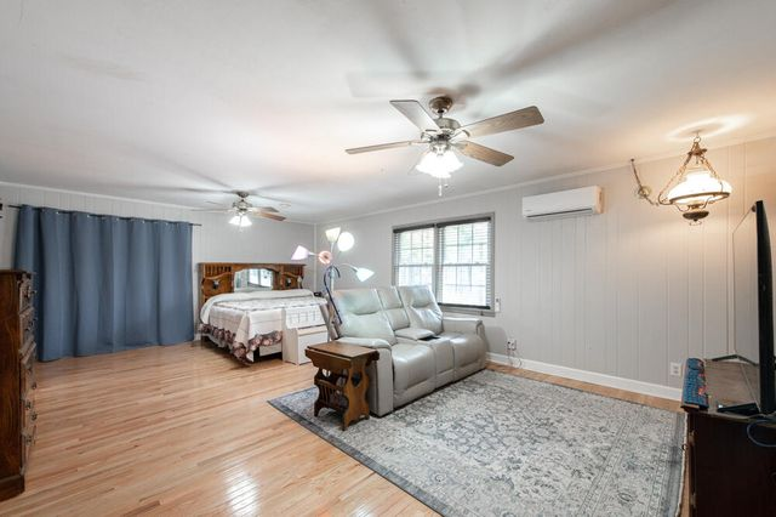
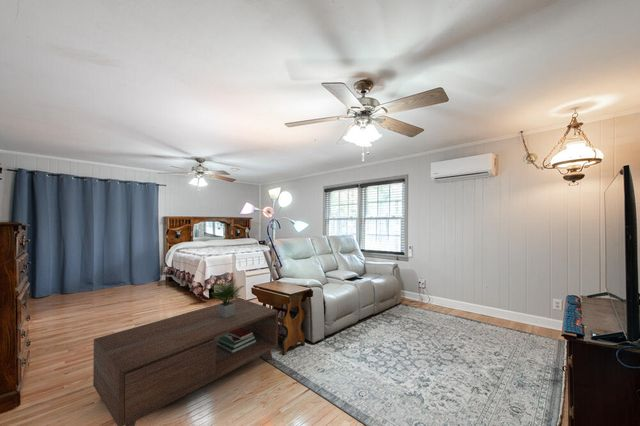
+ coffee table [92,279,279,426]
